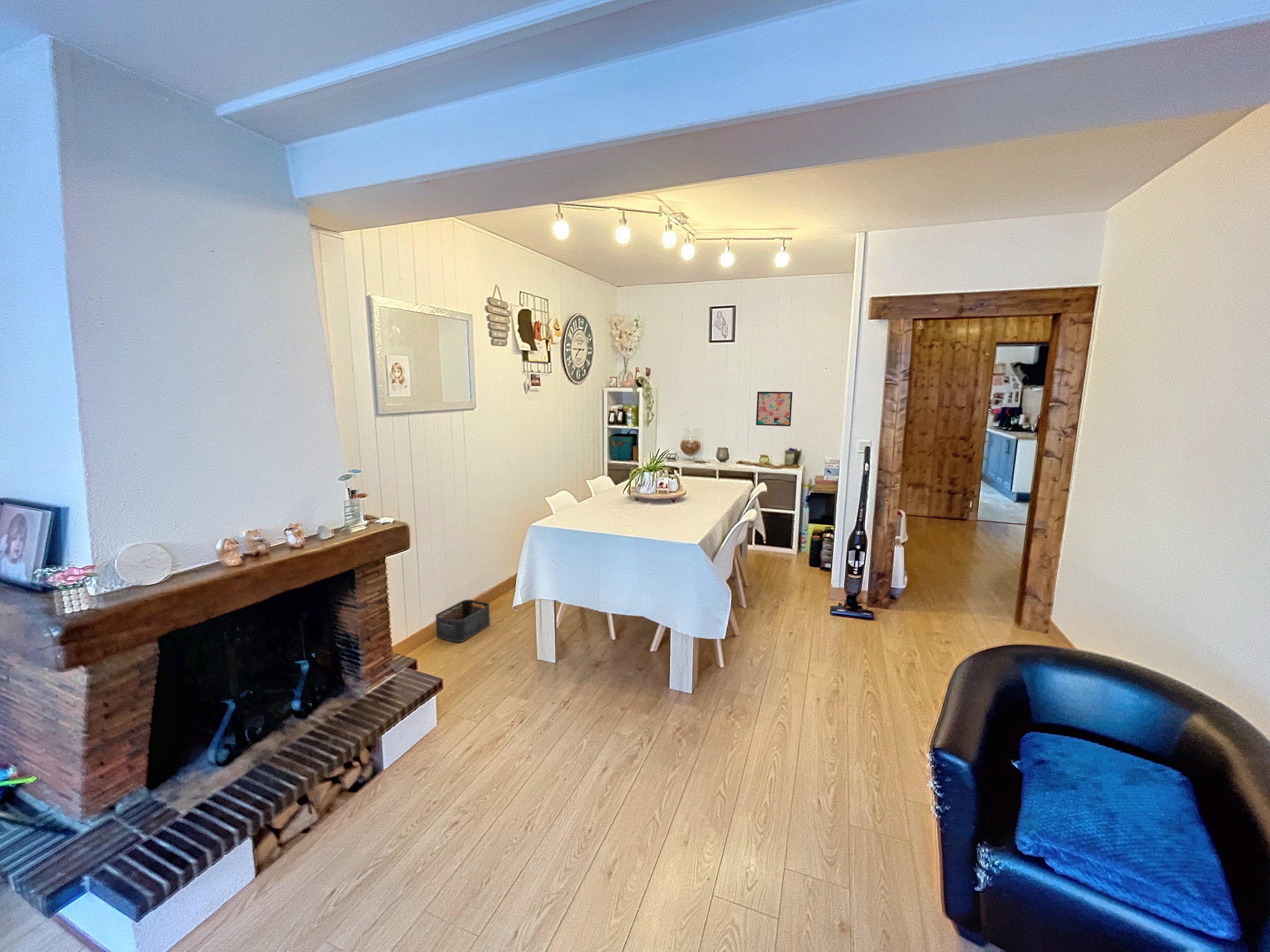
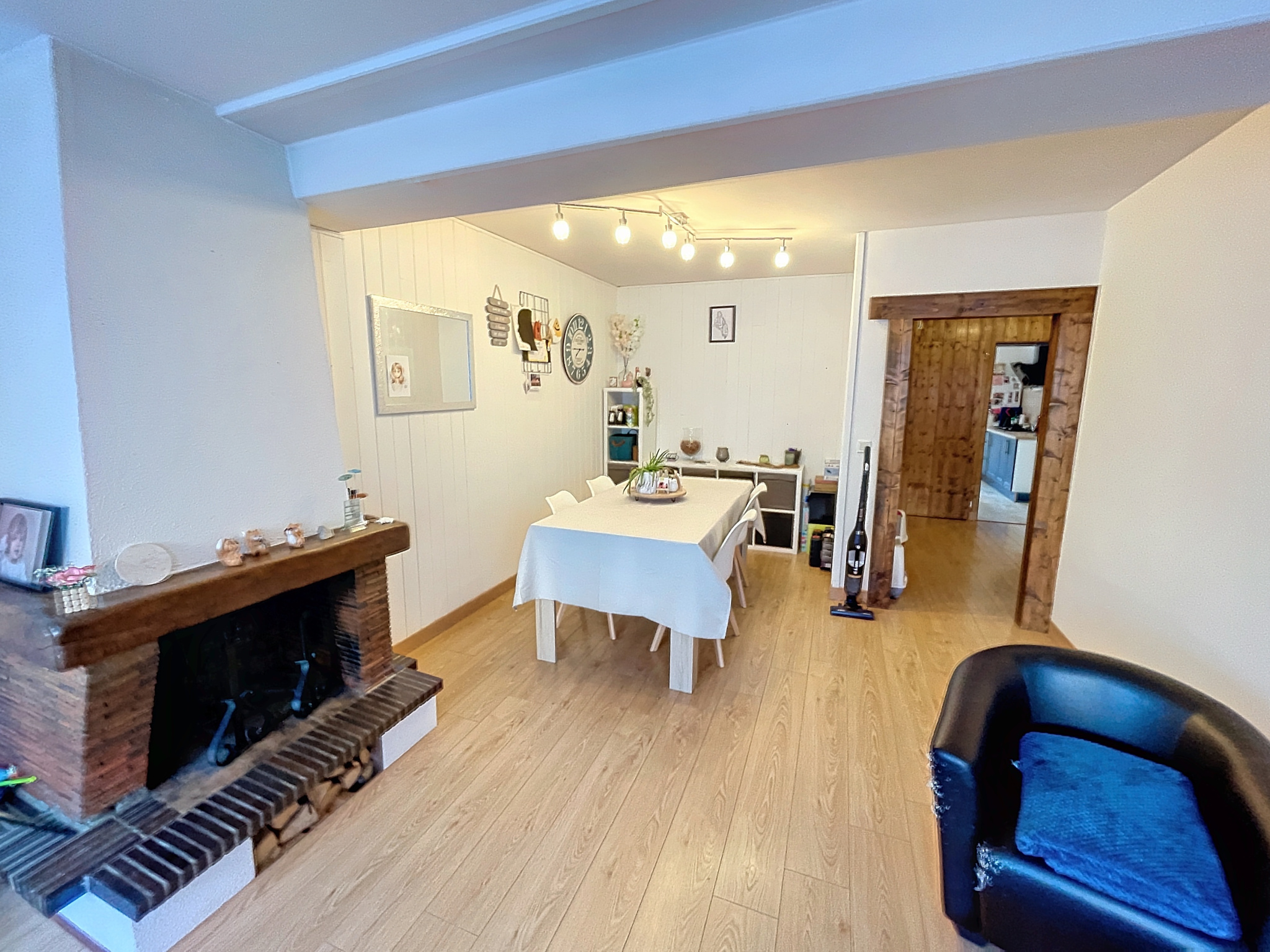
- storage bin [435,599,491,643]
- wall art [755,391,793,427]
